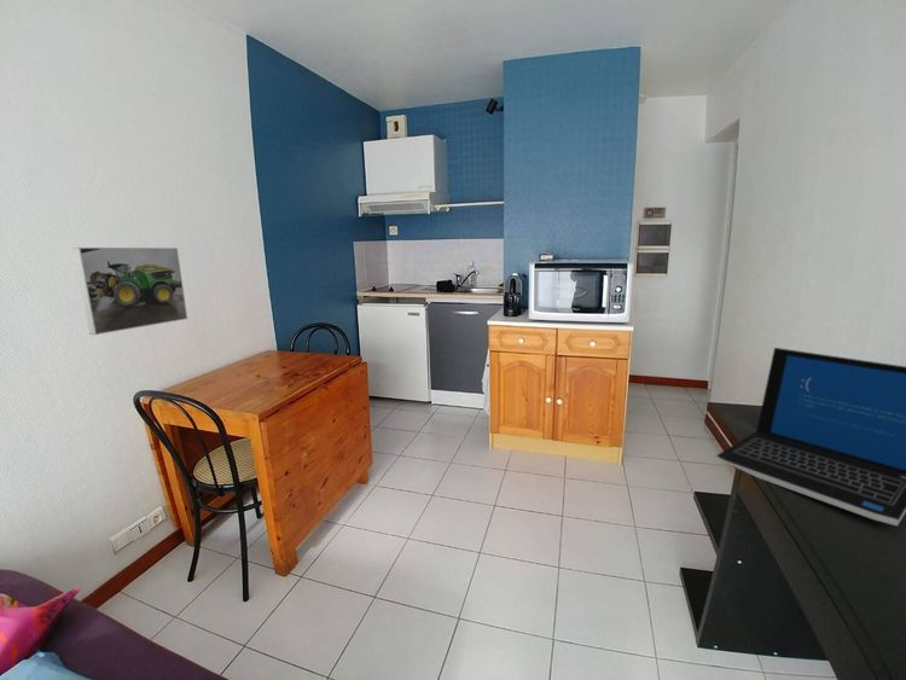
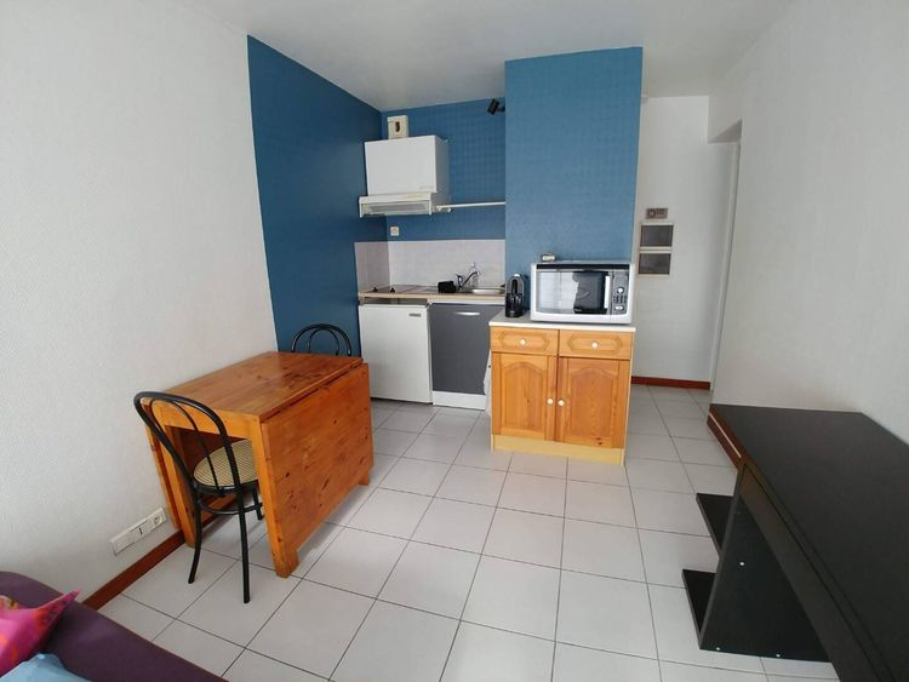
- laptop [715,347,906,527]
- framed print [72,246,188,336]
